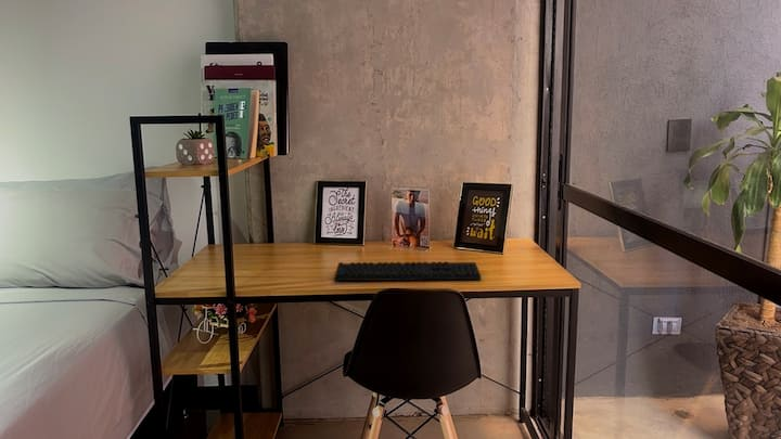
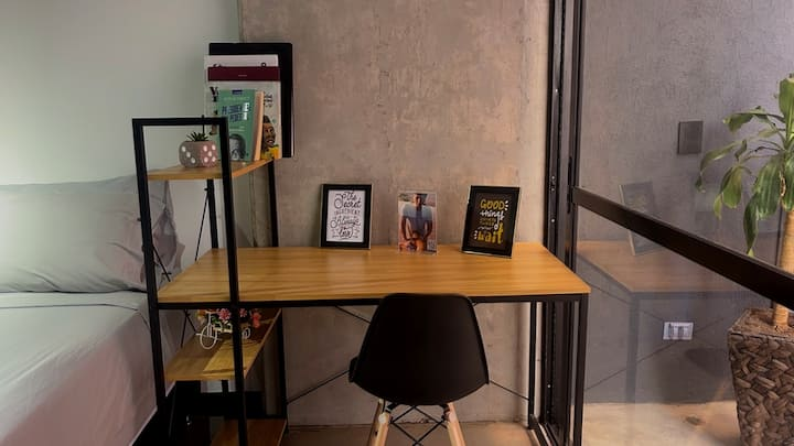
- keyboard [333,260,483,282]
